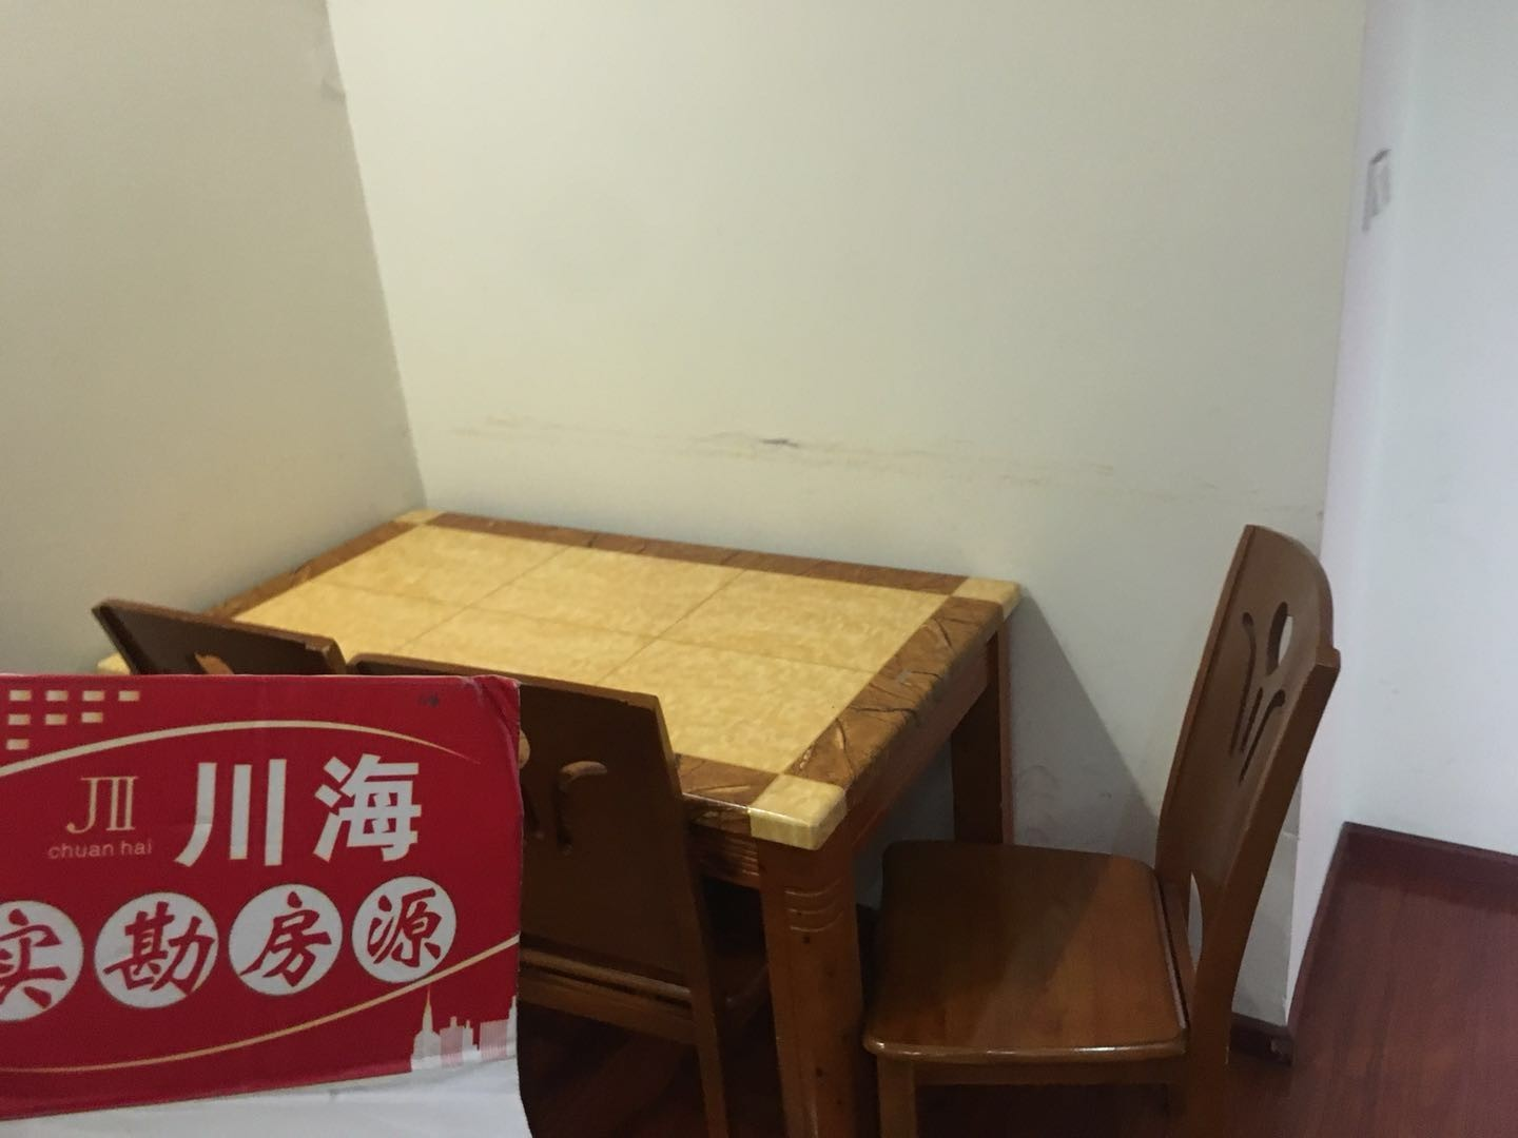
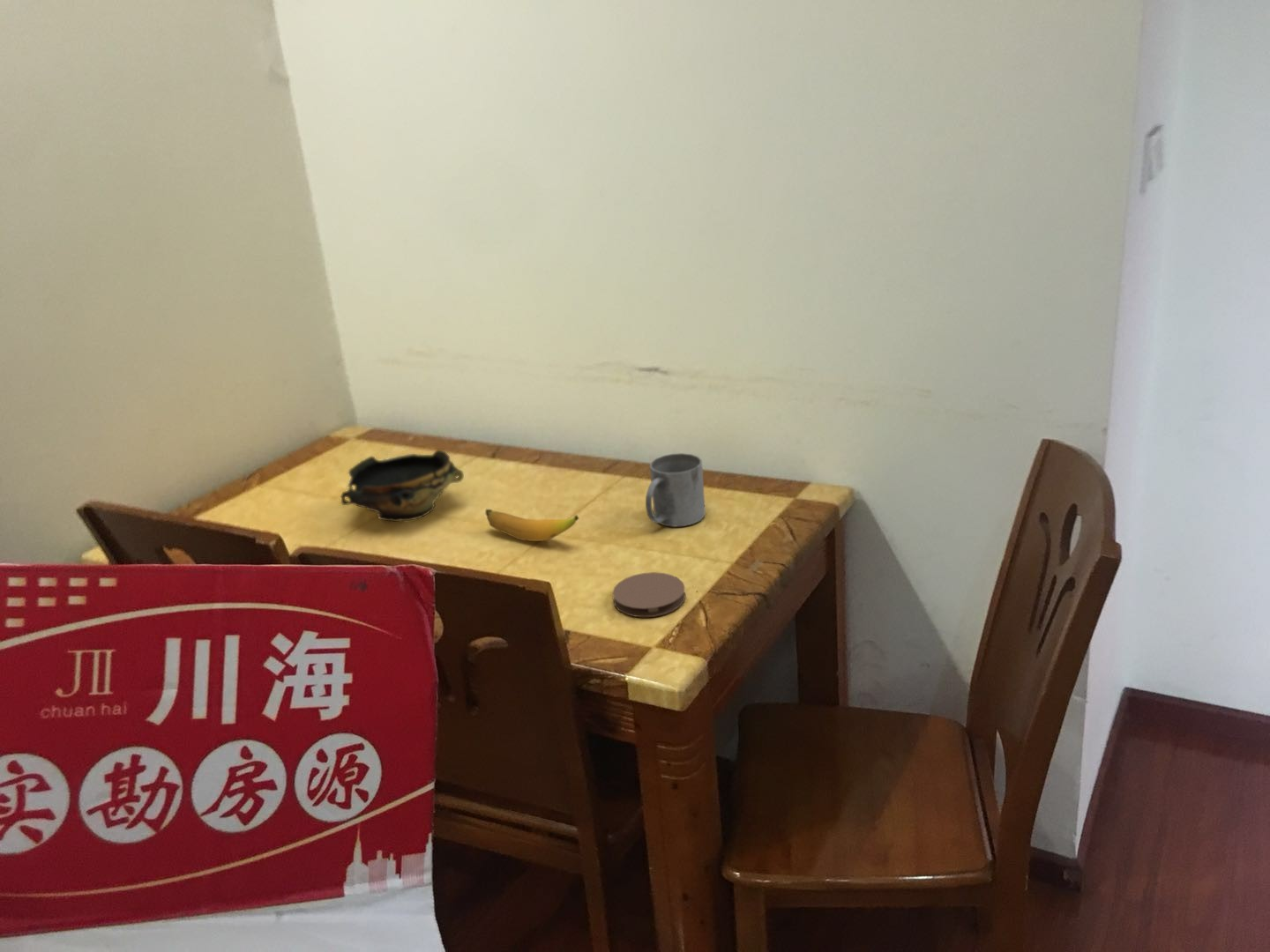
+ banana [484,508,580,542]
+ bowl [340,449,465,523]
+ coaster [612,571,686,618]
+ mug [645,452,706,528]
